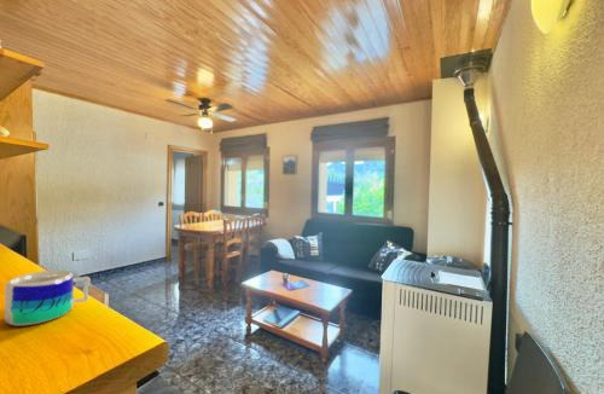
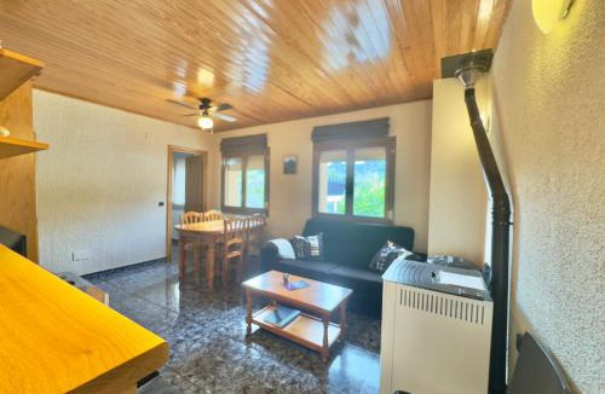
- mug [4,268,92,328]
